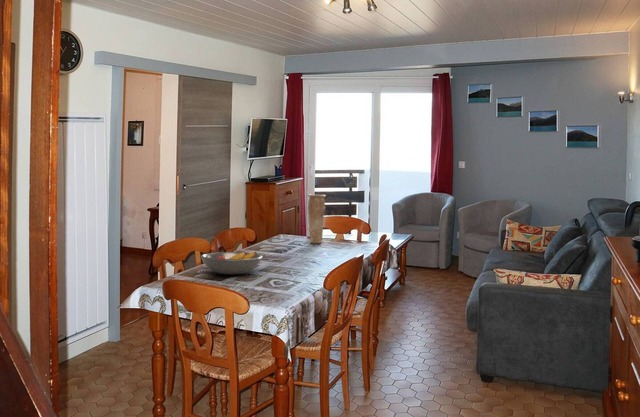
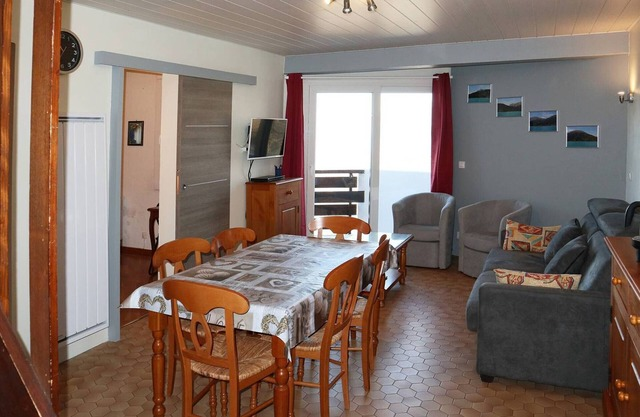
- vase [306,194,327,244]
- fruit bowl [200,251,263,276]
